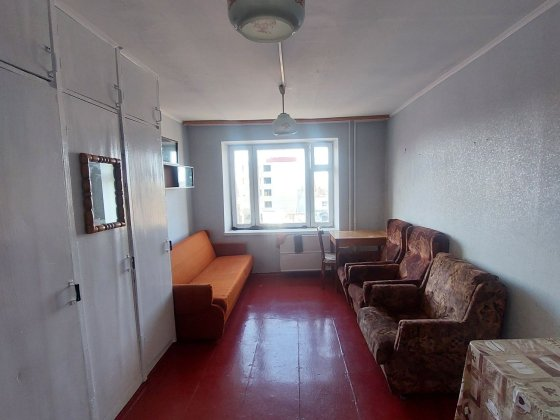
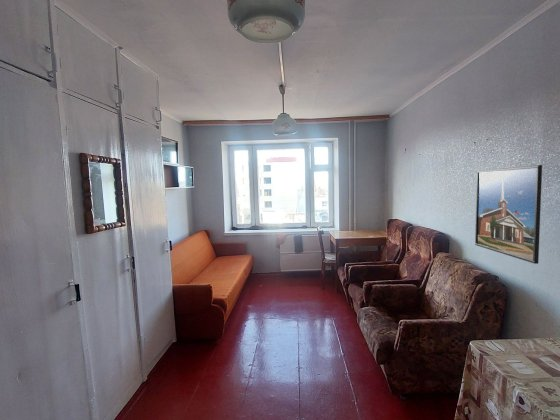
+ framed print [474,164,543,265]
